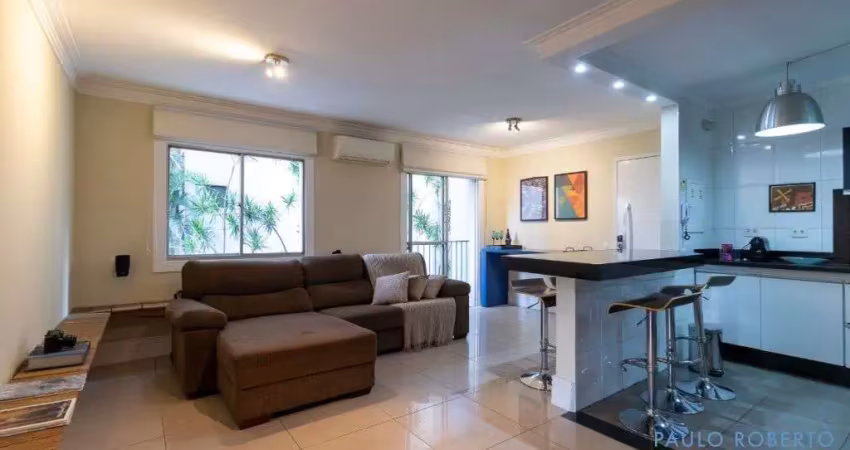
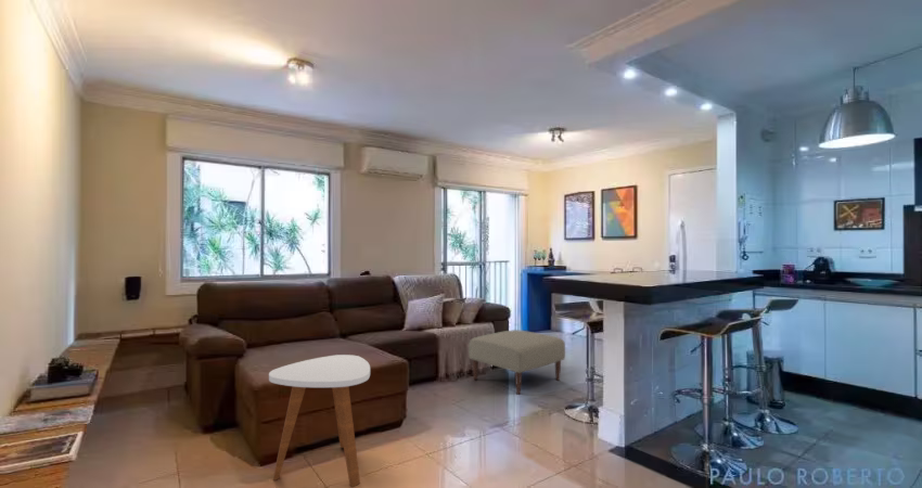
+ side table [268,354,371,488]
+ ottoman [468,329,566,396]
